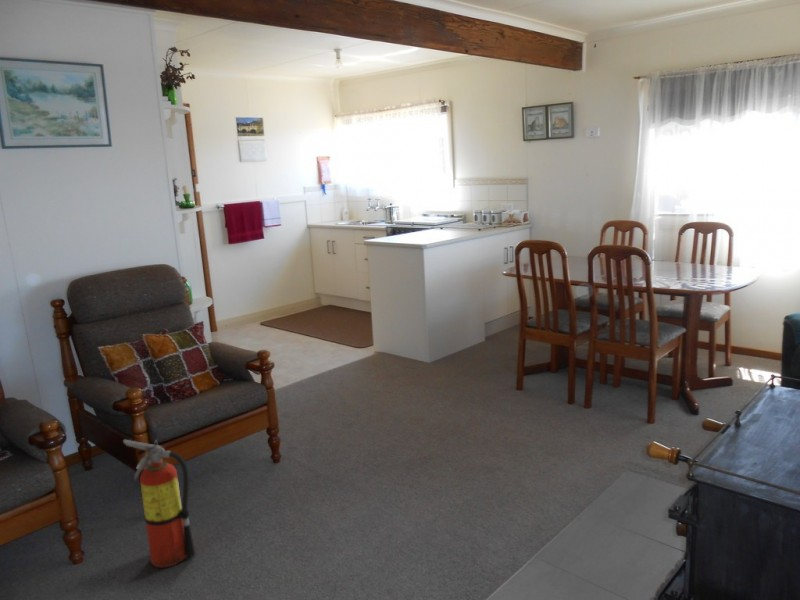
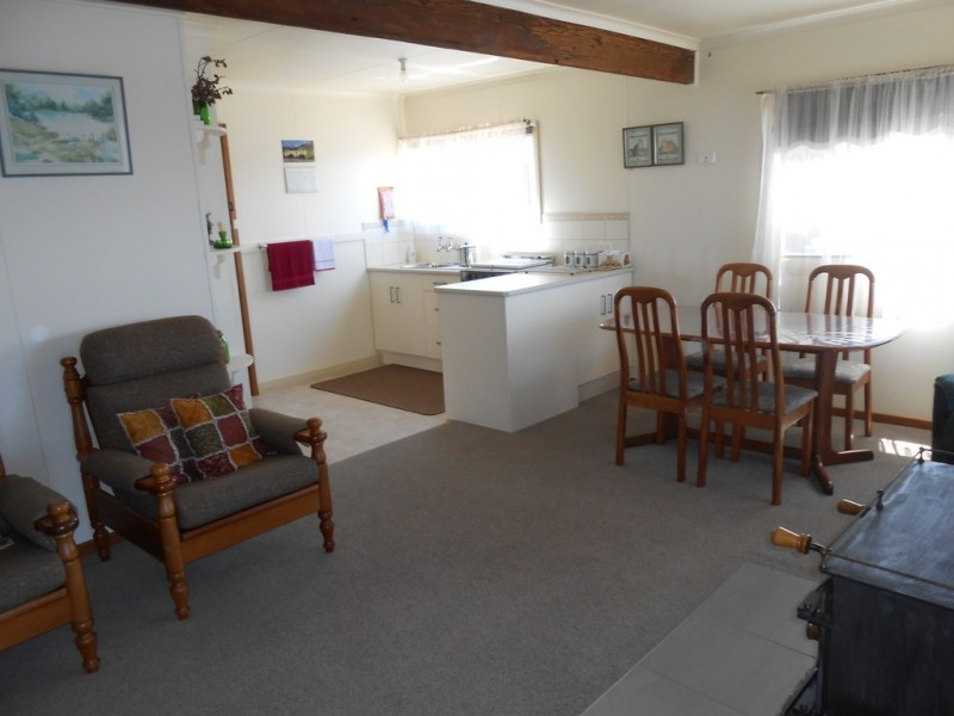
- fire extinguisher [122,439,197,569]
